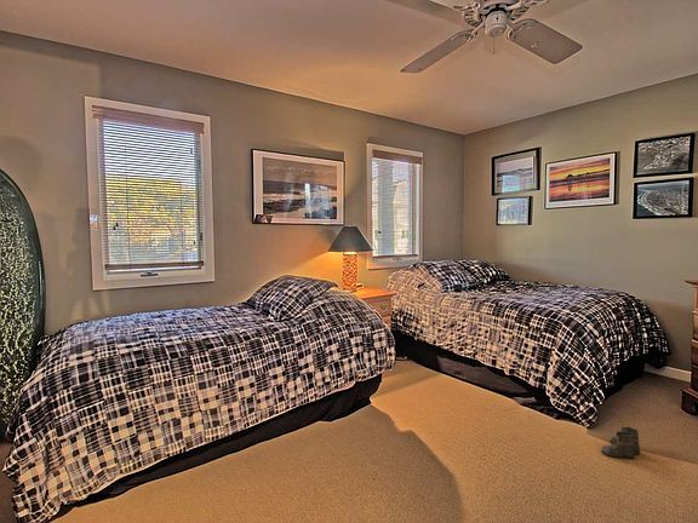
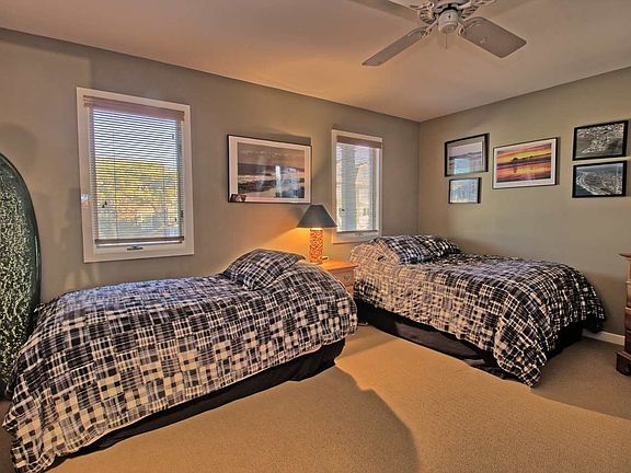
- boots [600,425,641,462]
